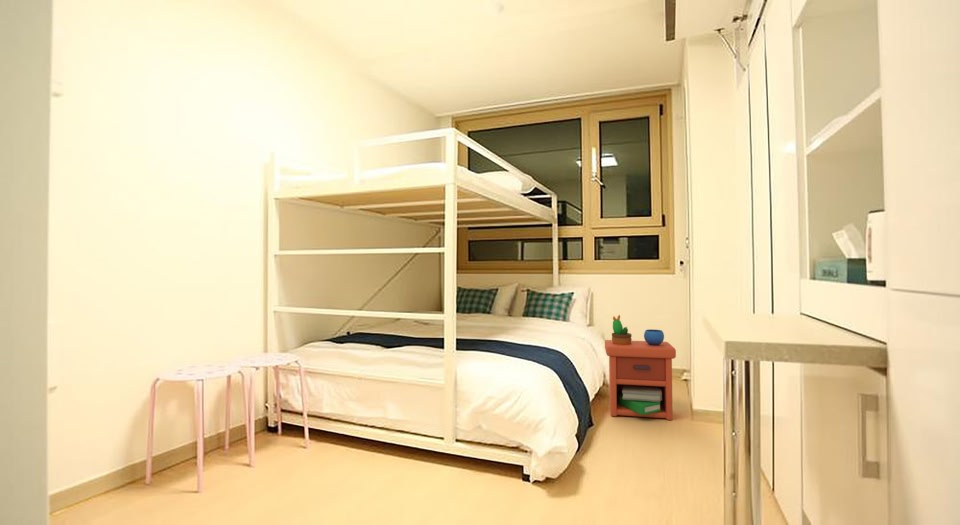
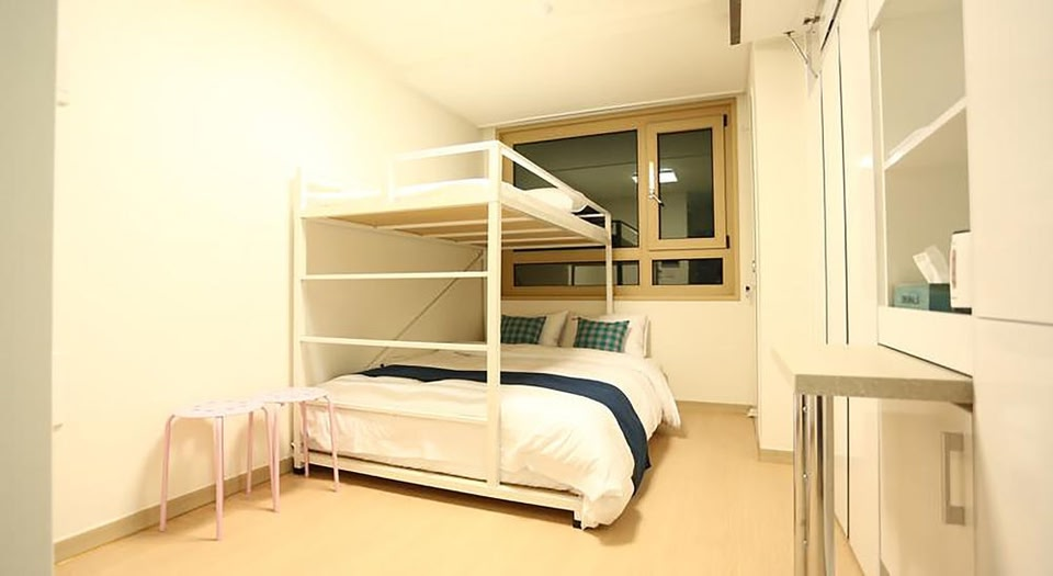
- nightstand [604,314,677,421]
